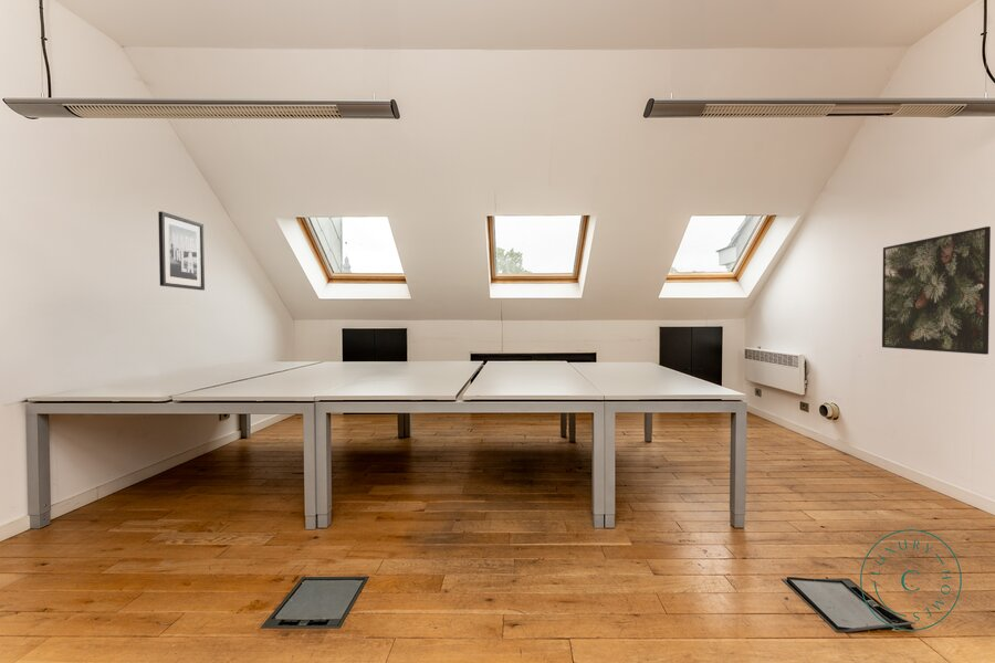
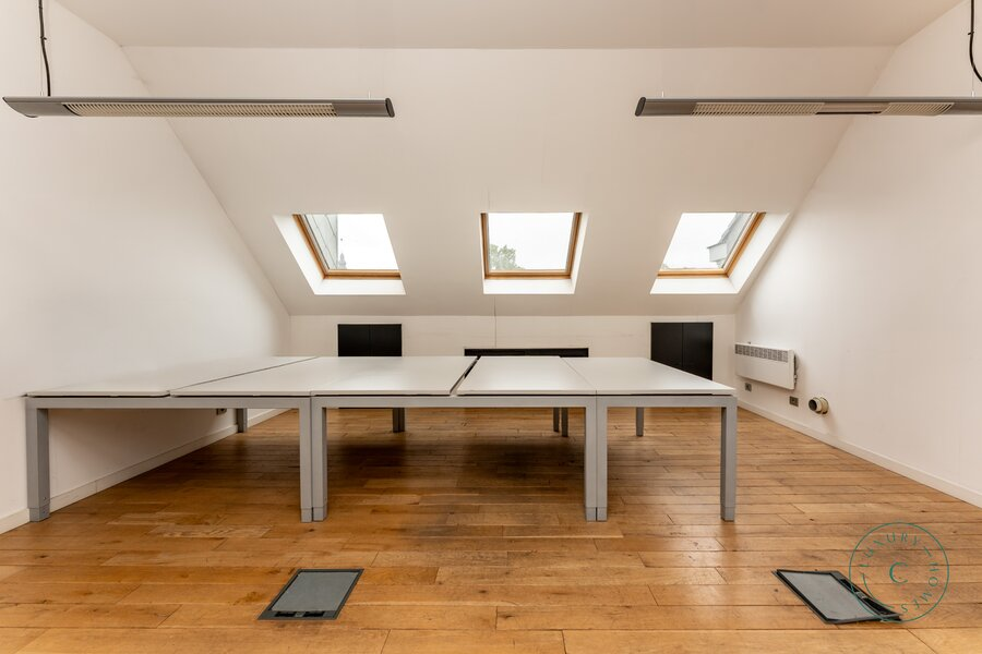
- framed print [881,225,992,356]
- wall art [157,210,206,292]
